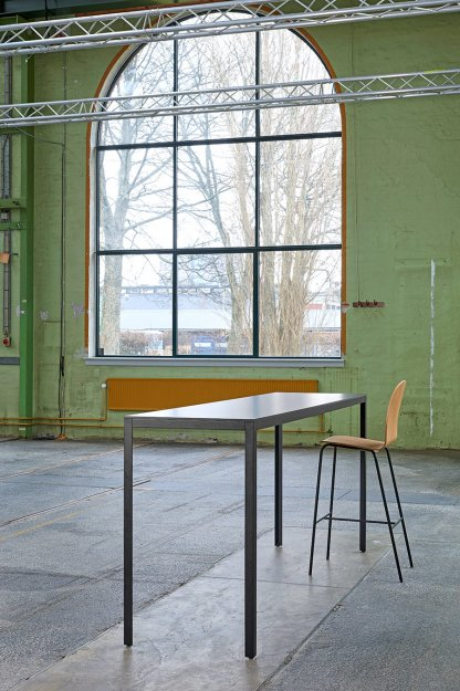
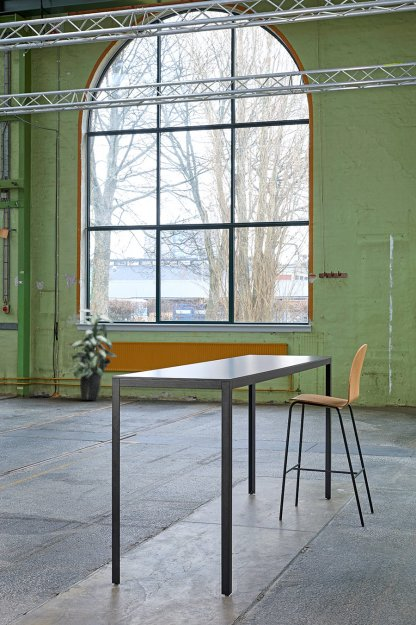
+ indoor plant [68,308,118,401]
